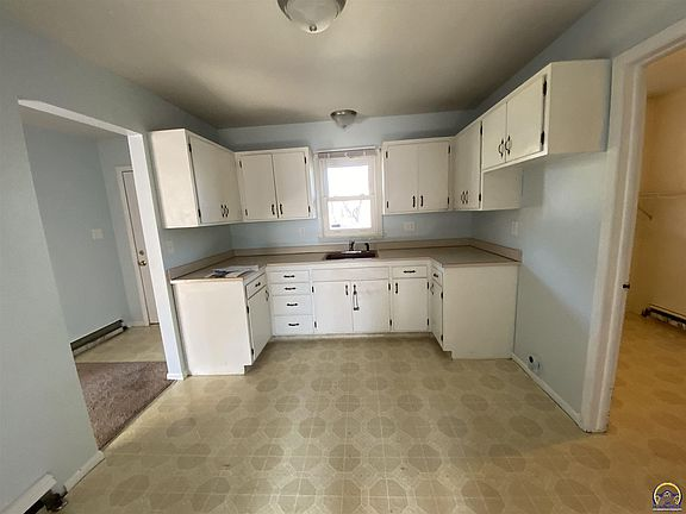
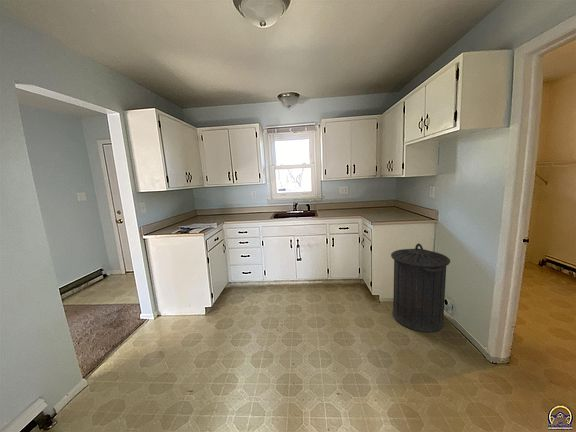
+ trash can [390,243,451,333]
